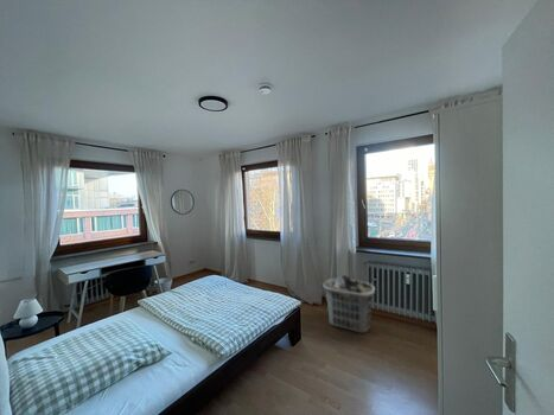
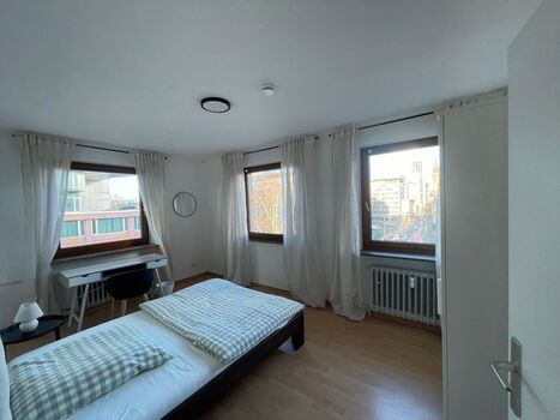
- clothes hamper [321,274,376,334]
